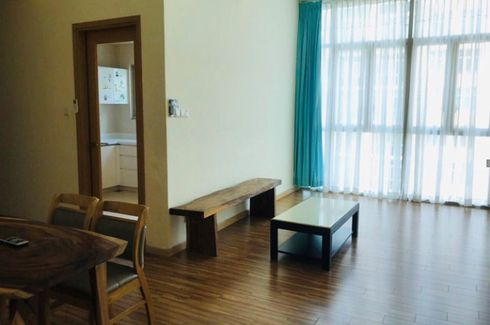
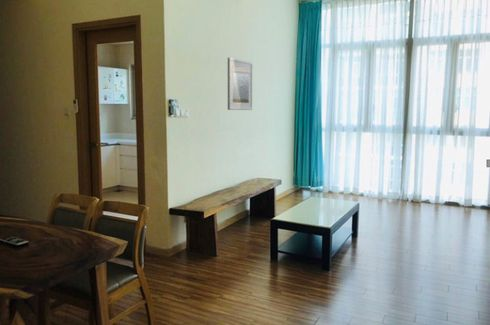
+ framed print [227,56,253,111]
